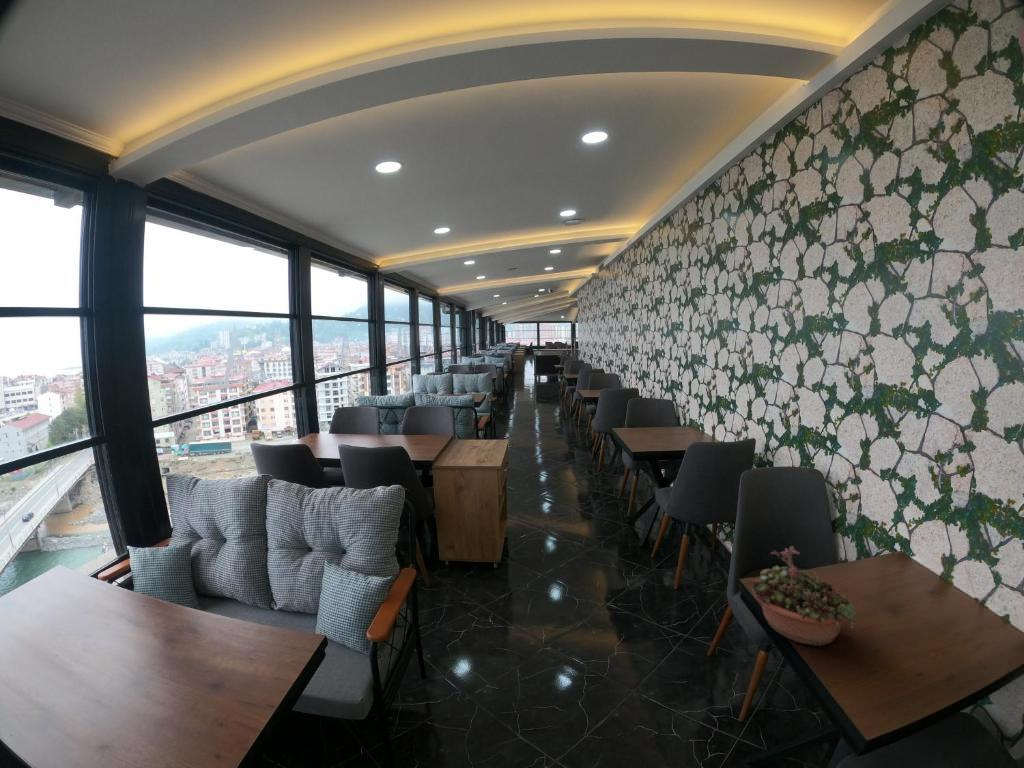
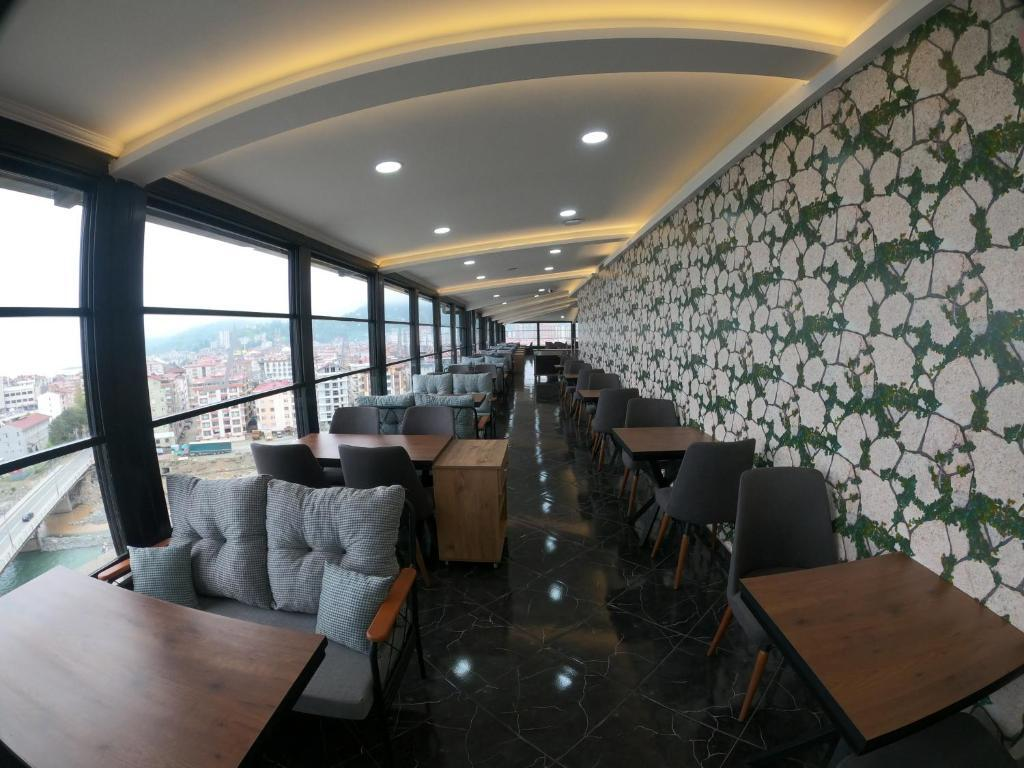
- succulent planter [750,545,860,647]
